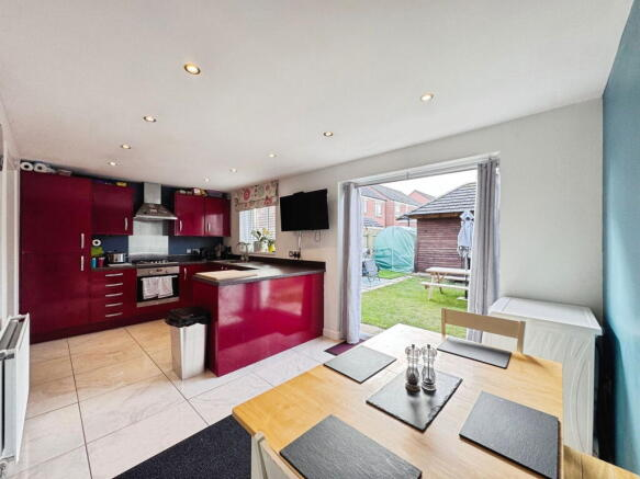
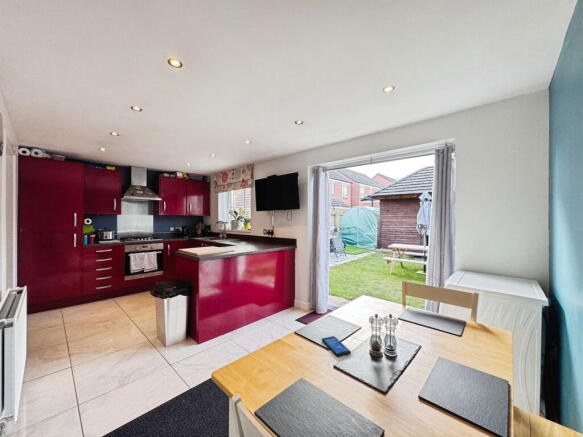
+ smartphone [321,335,352,357]
